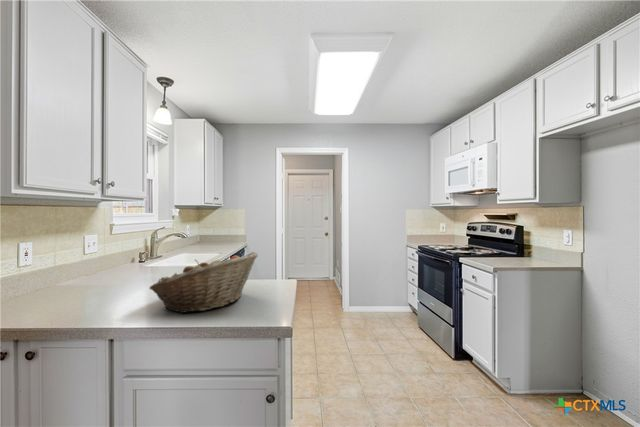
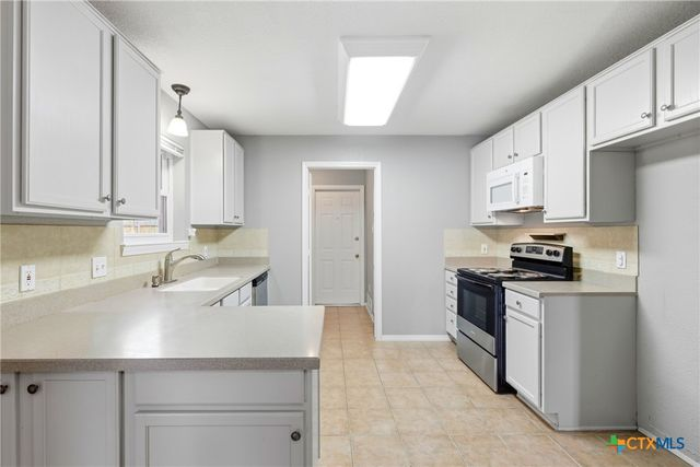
- fruit basket [148,251,259,314]
